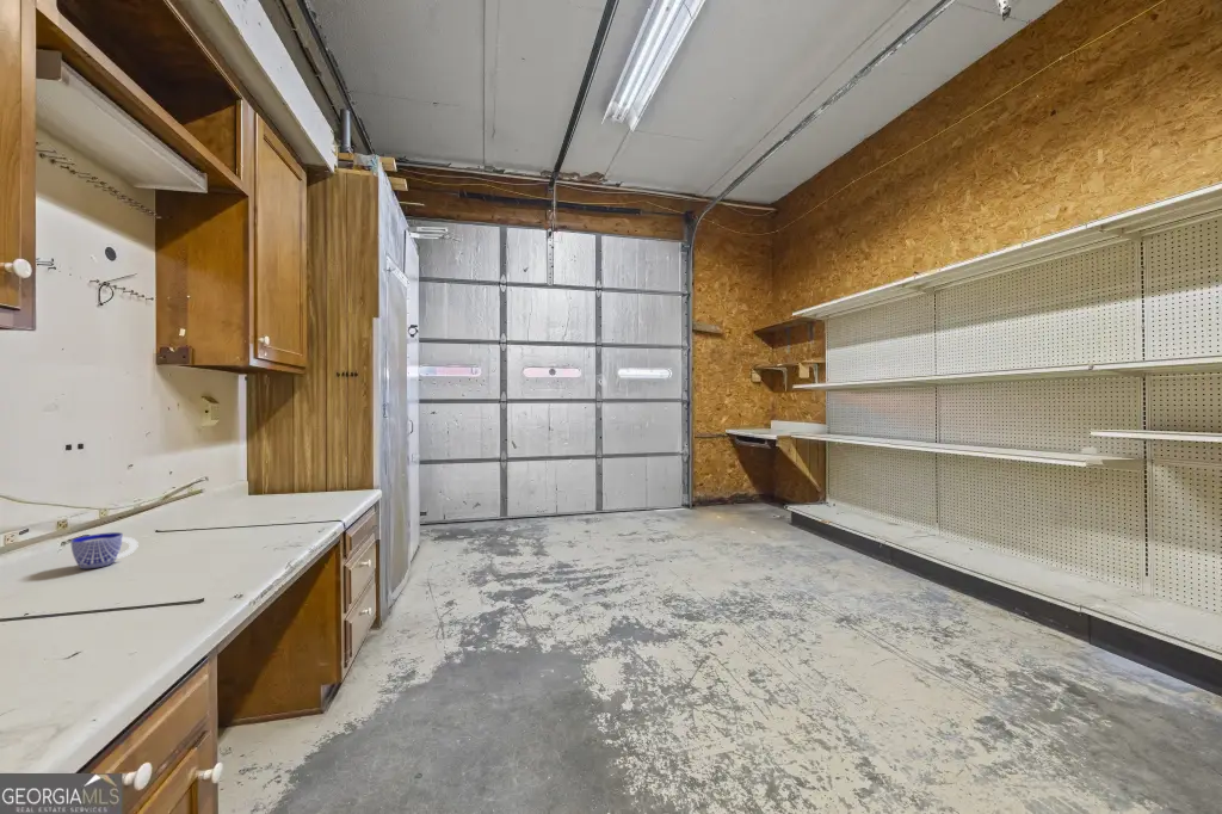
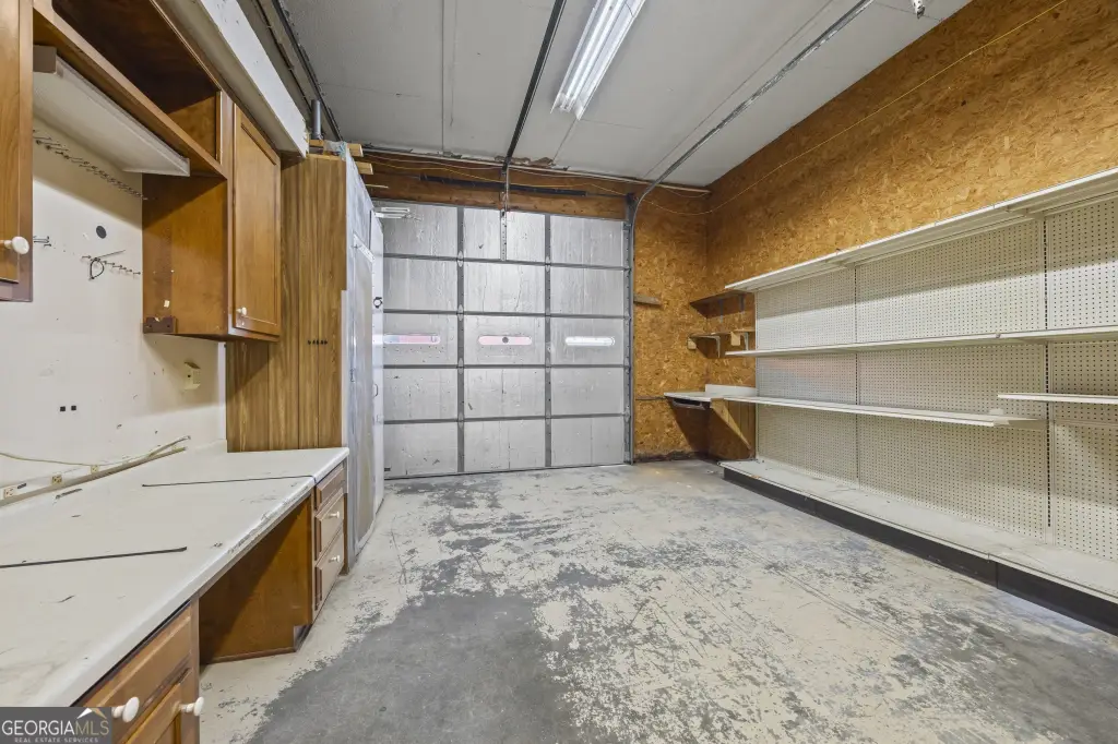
- cup [69,531,140,571]
